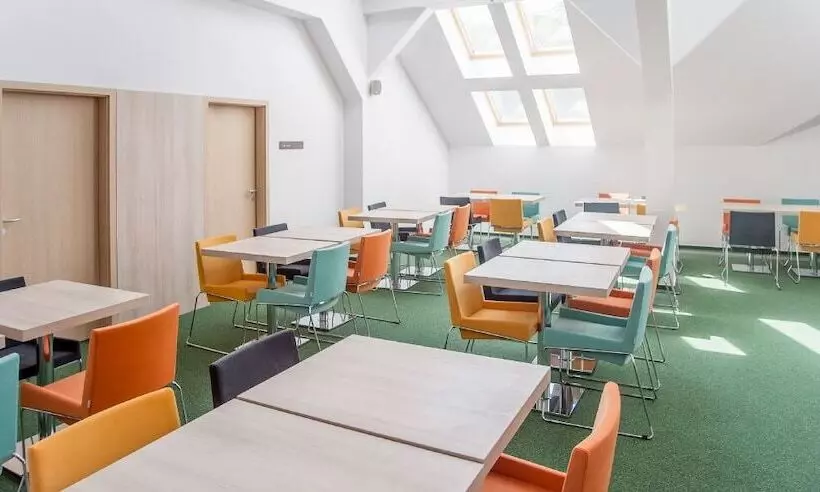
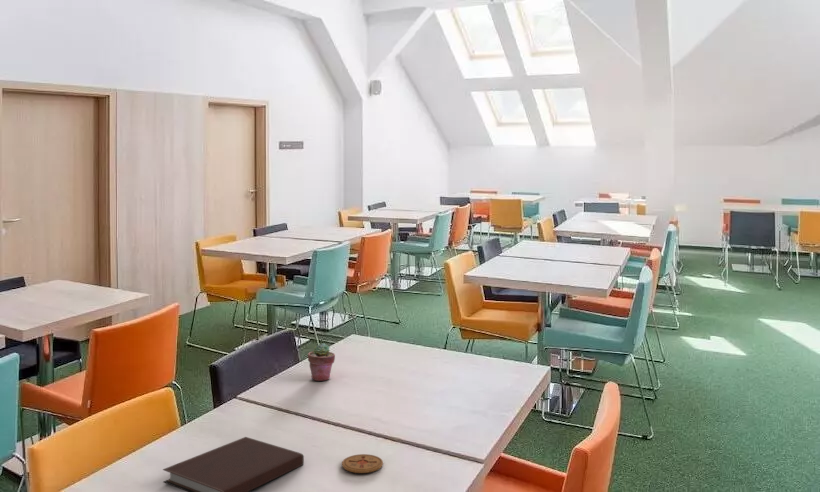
+ notebook [162,436,305,492]
+ coaster [341,453,384,474]
+ potted succulent [307,342,336,382]
